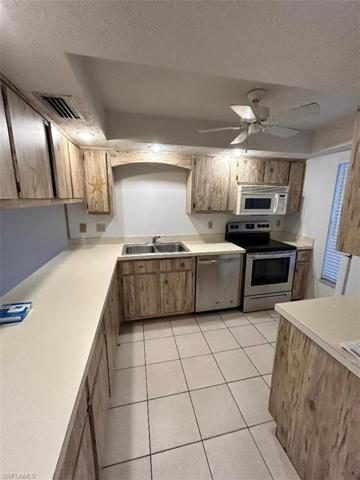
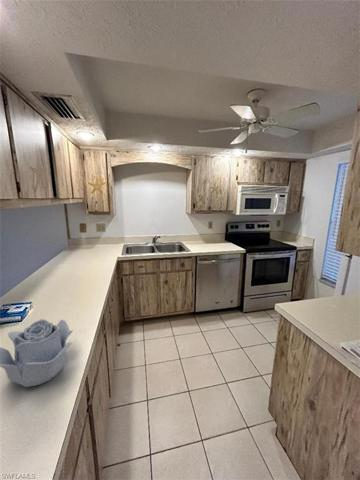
+ decorative bowl [0,318,74,388]
